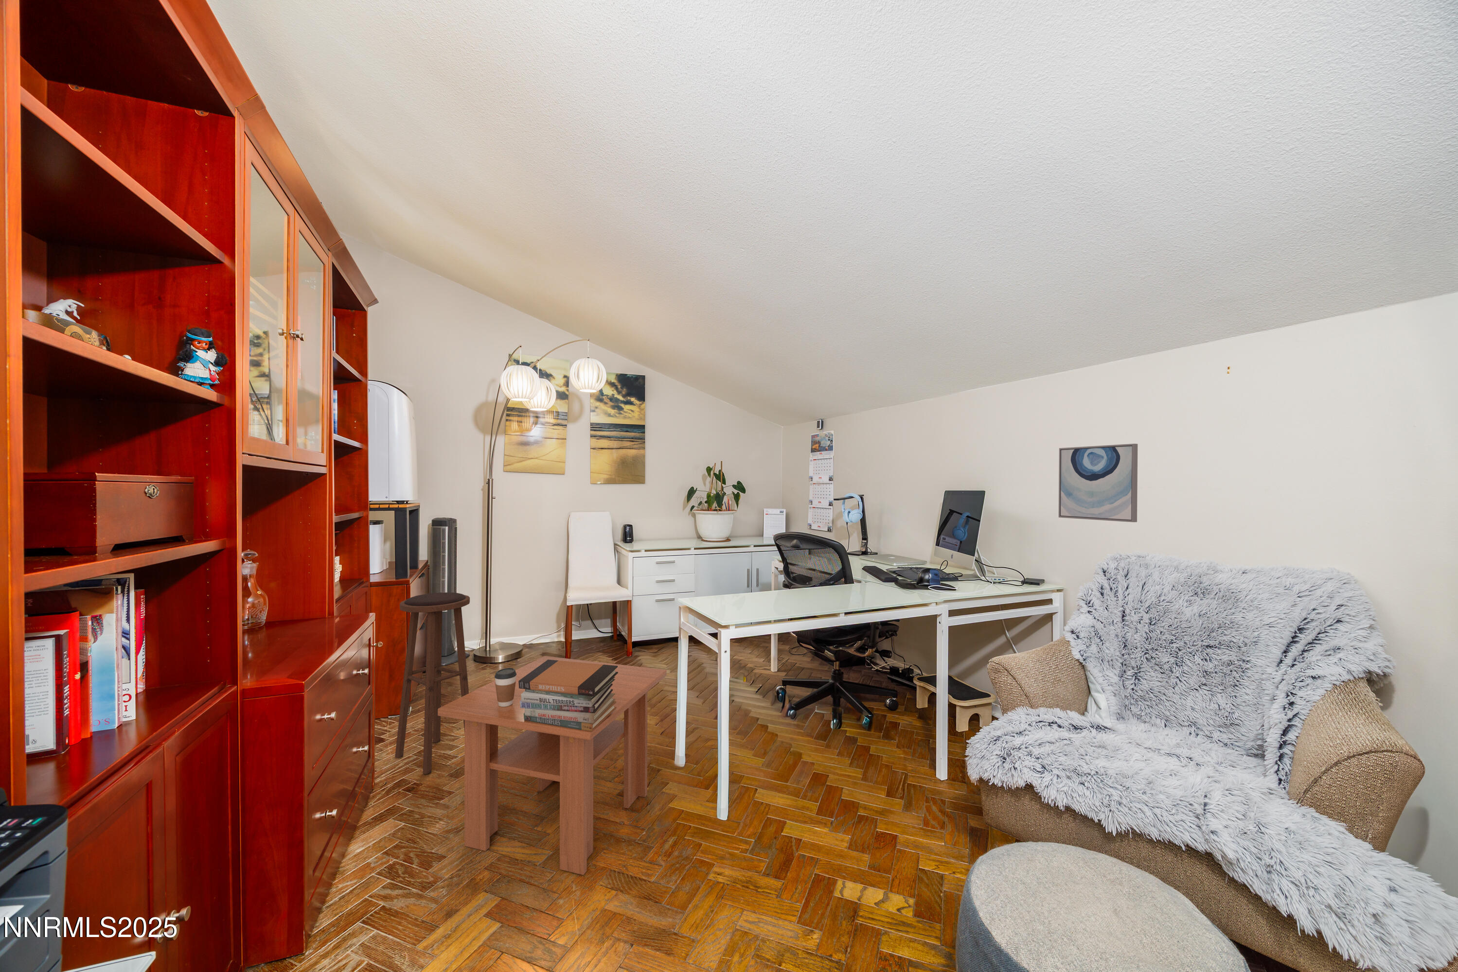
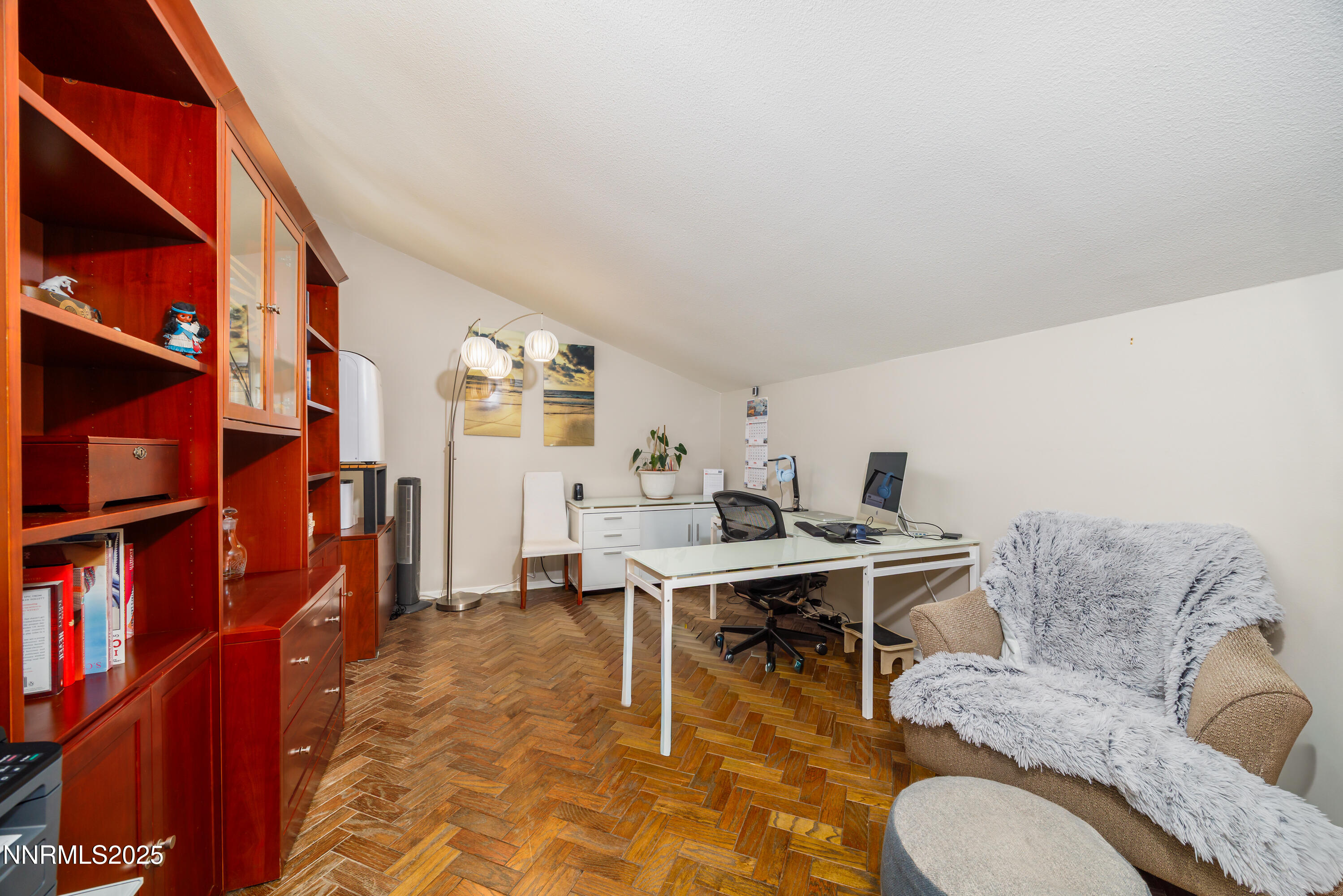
- coffee table [438,655,668,875]
- stool [394,592,470,775]
- wall art [1058,444,1138,523]
- book stack [519,660,618,732]
- coffee cup [494,667,517,706]
